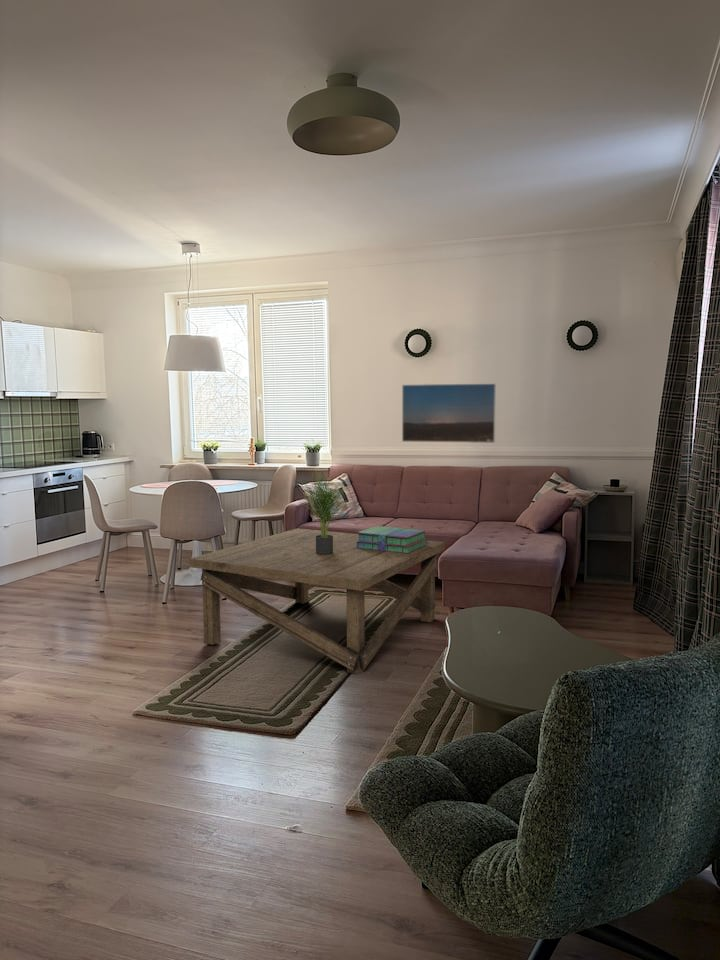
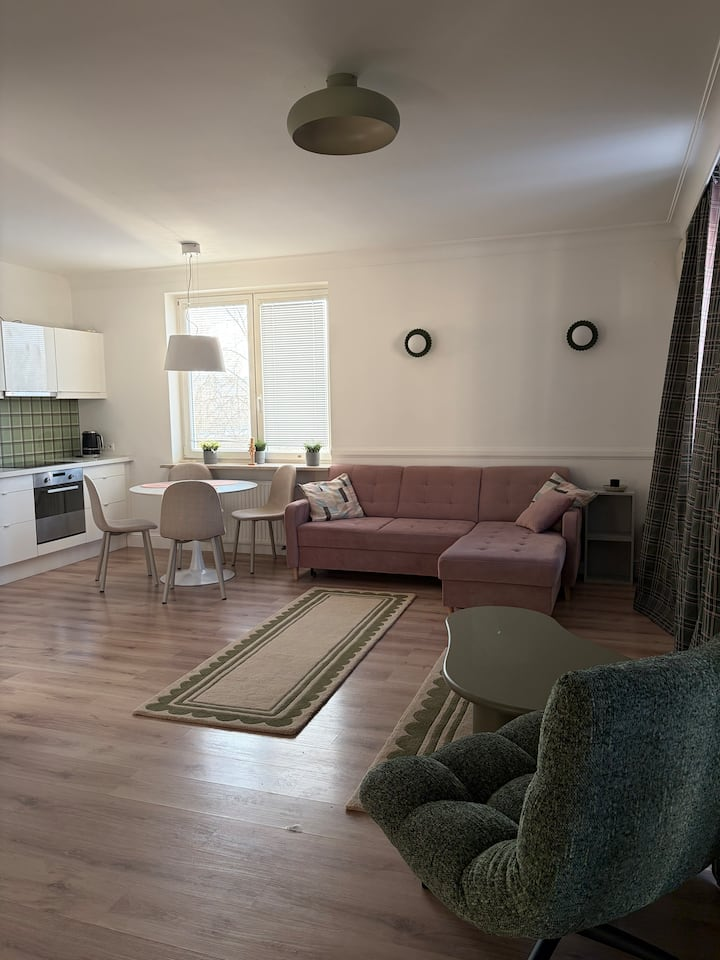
- coffee table [188,527,445,675]
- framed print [401,383,497,444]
- potted plant [300,467,349,555]
- stack of books [355,525,428,553]
